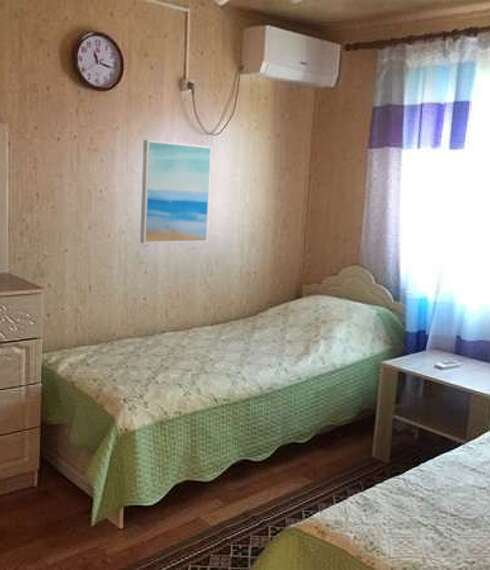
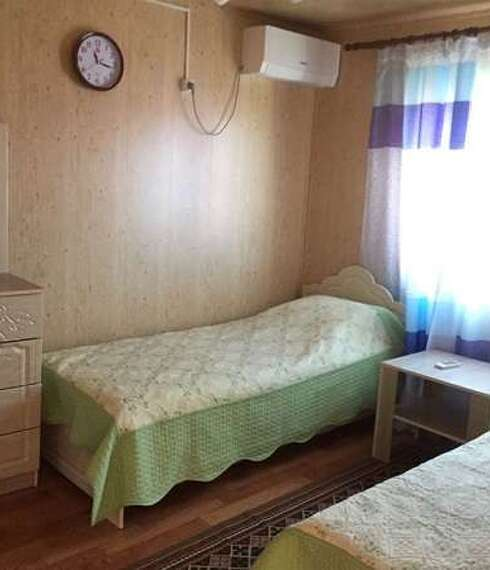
- wall art [139,139,213,245]
